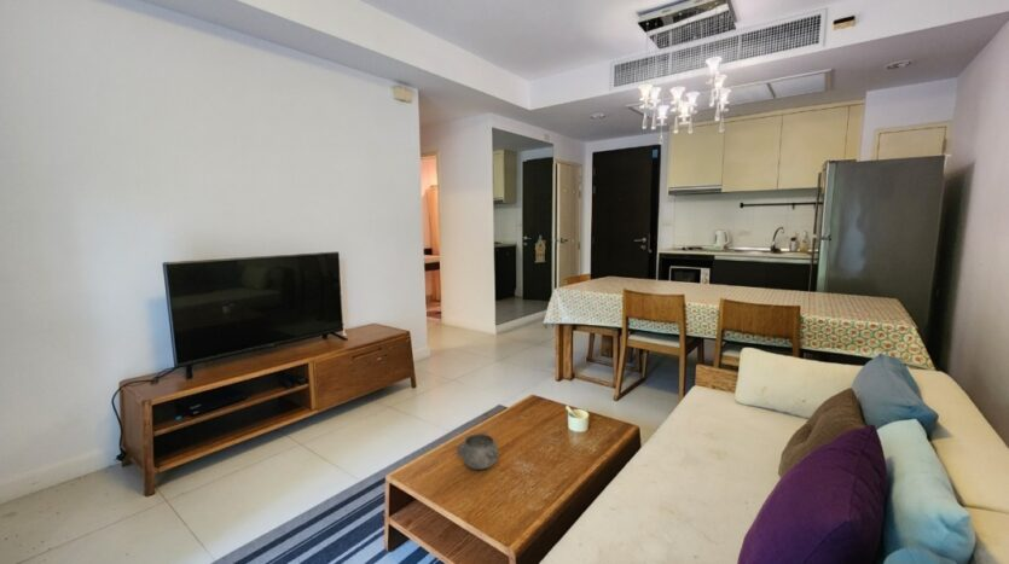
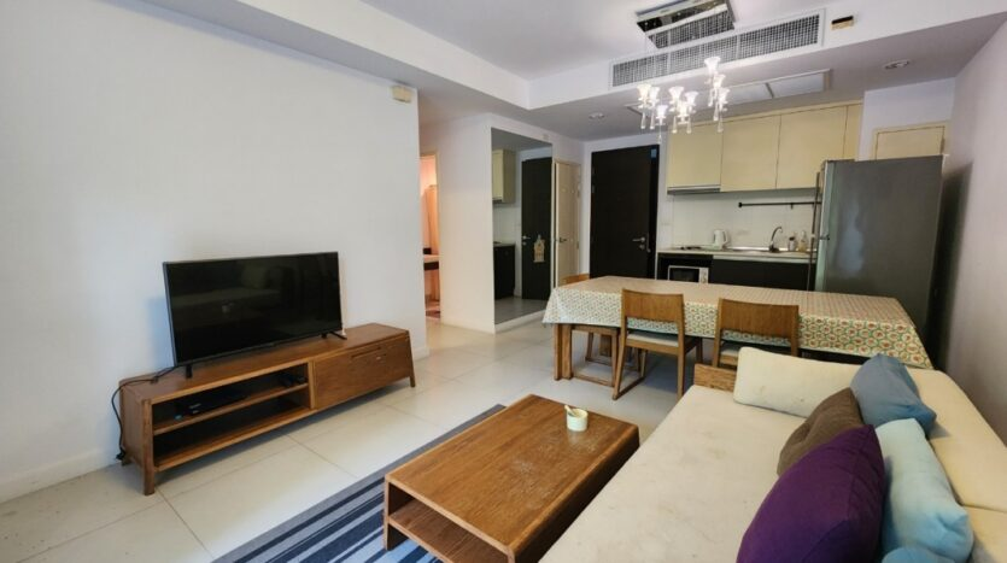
- decorative bowl [456,432,499,471]
